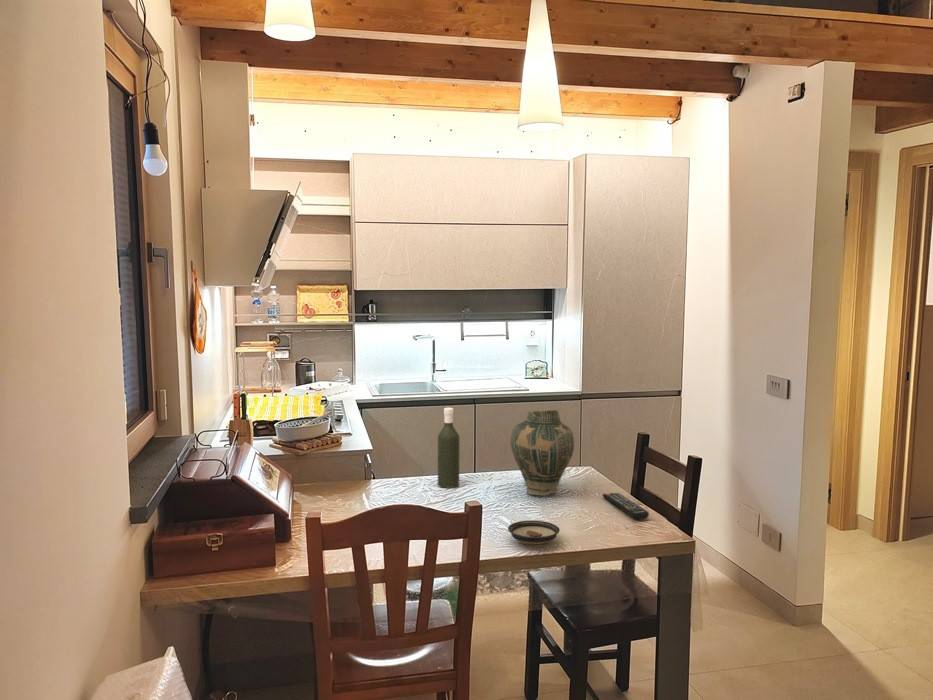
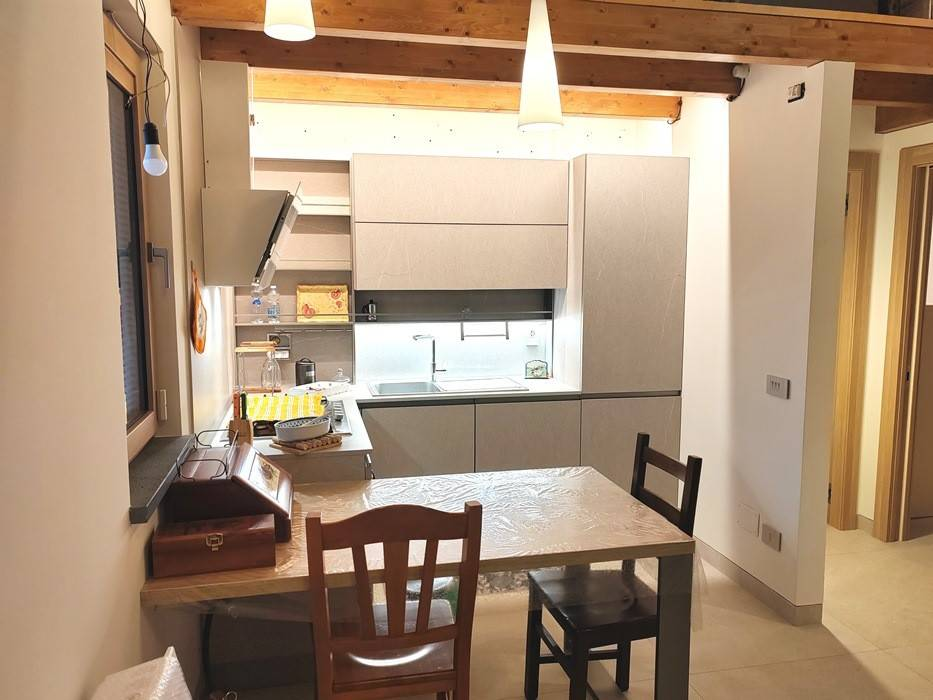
- bottle [437,407,460,489]
- saucer [507,519,561,546]
- vase [509,408,575,497]
- remote control [601,492,650,520]
